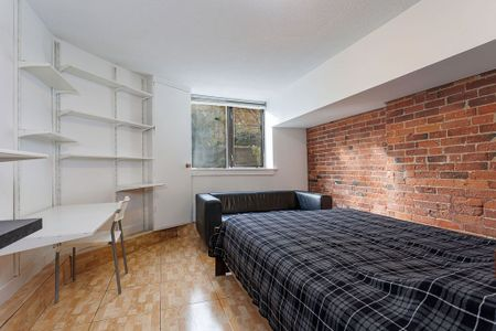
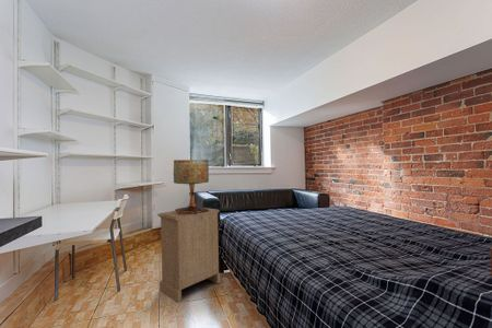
+ table lamp [173,159,210,214]
+ cabinet [156,207,221,304]
